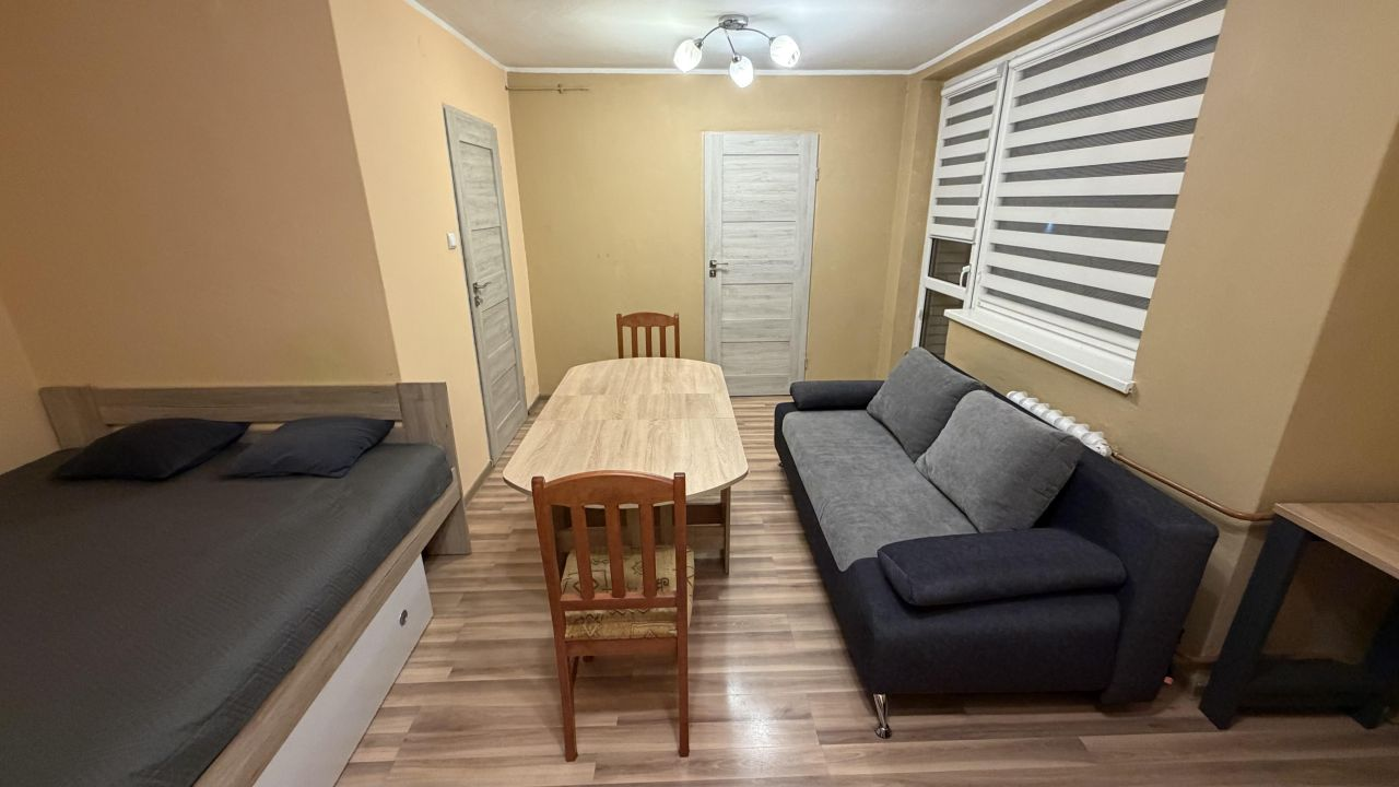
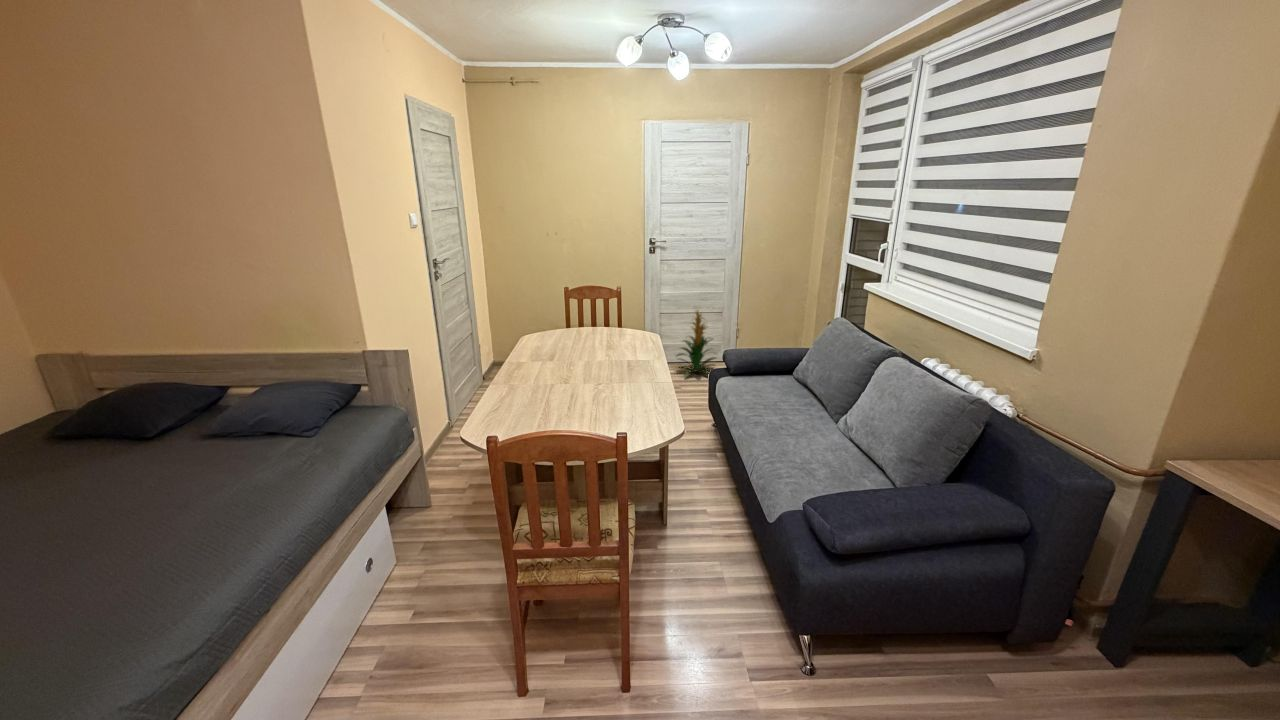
+ indoor plant [674,305,718,377]
